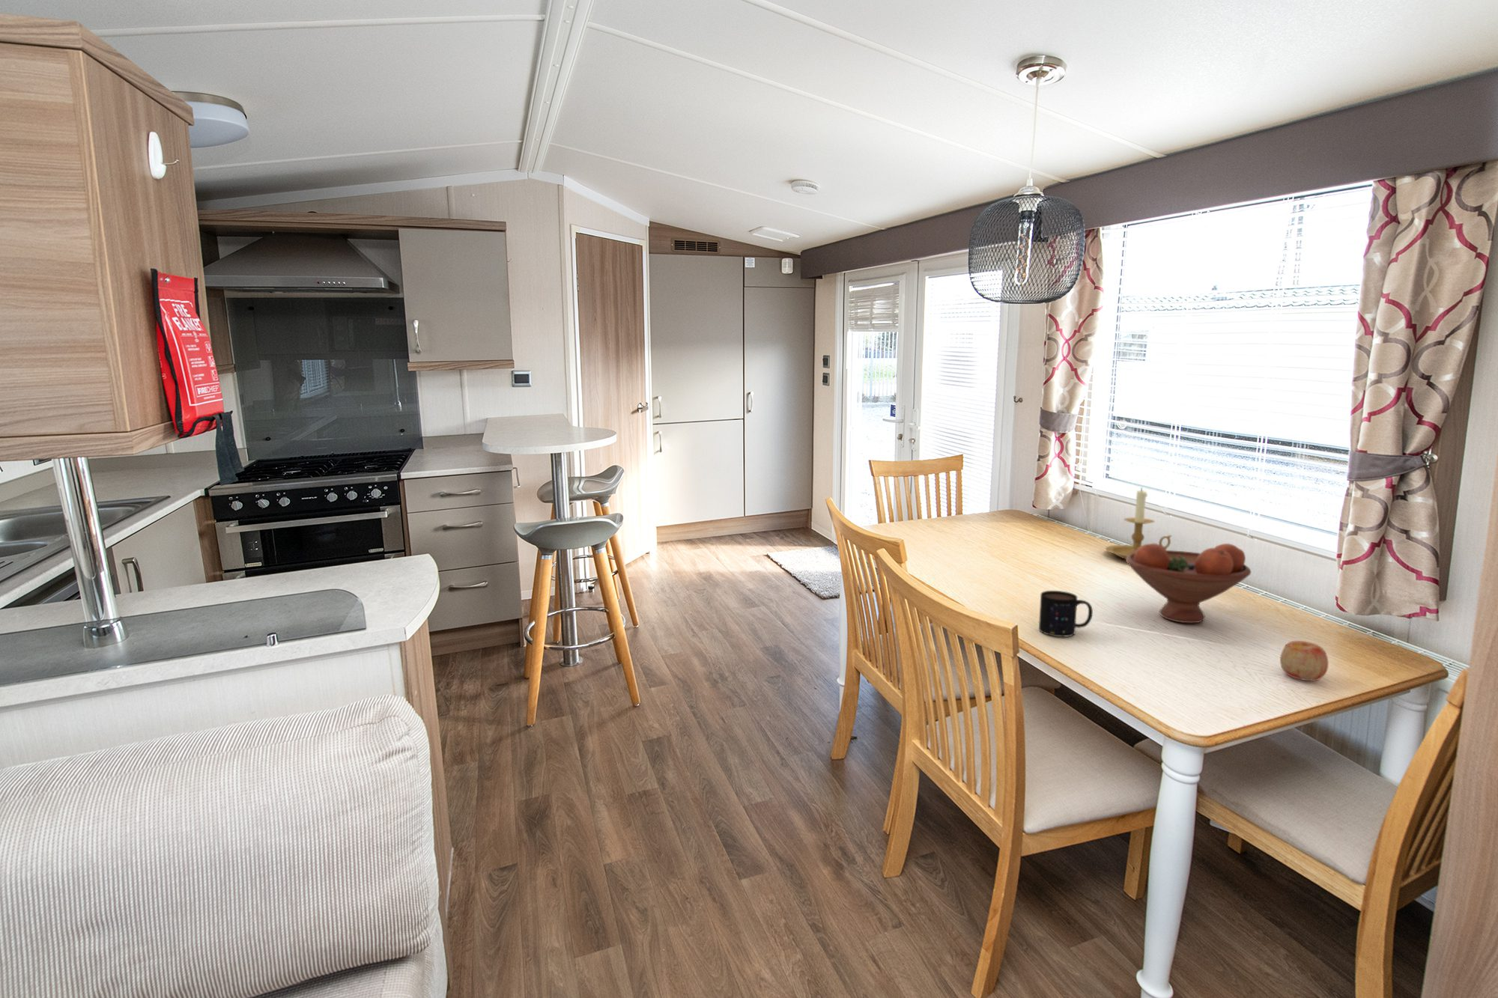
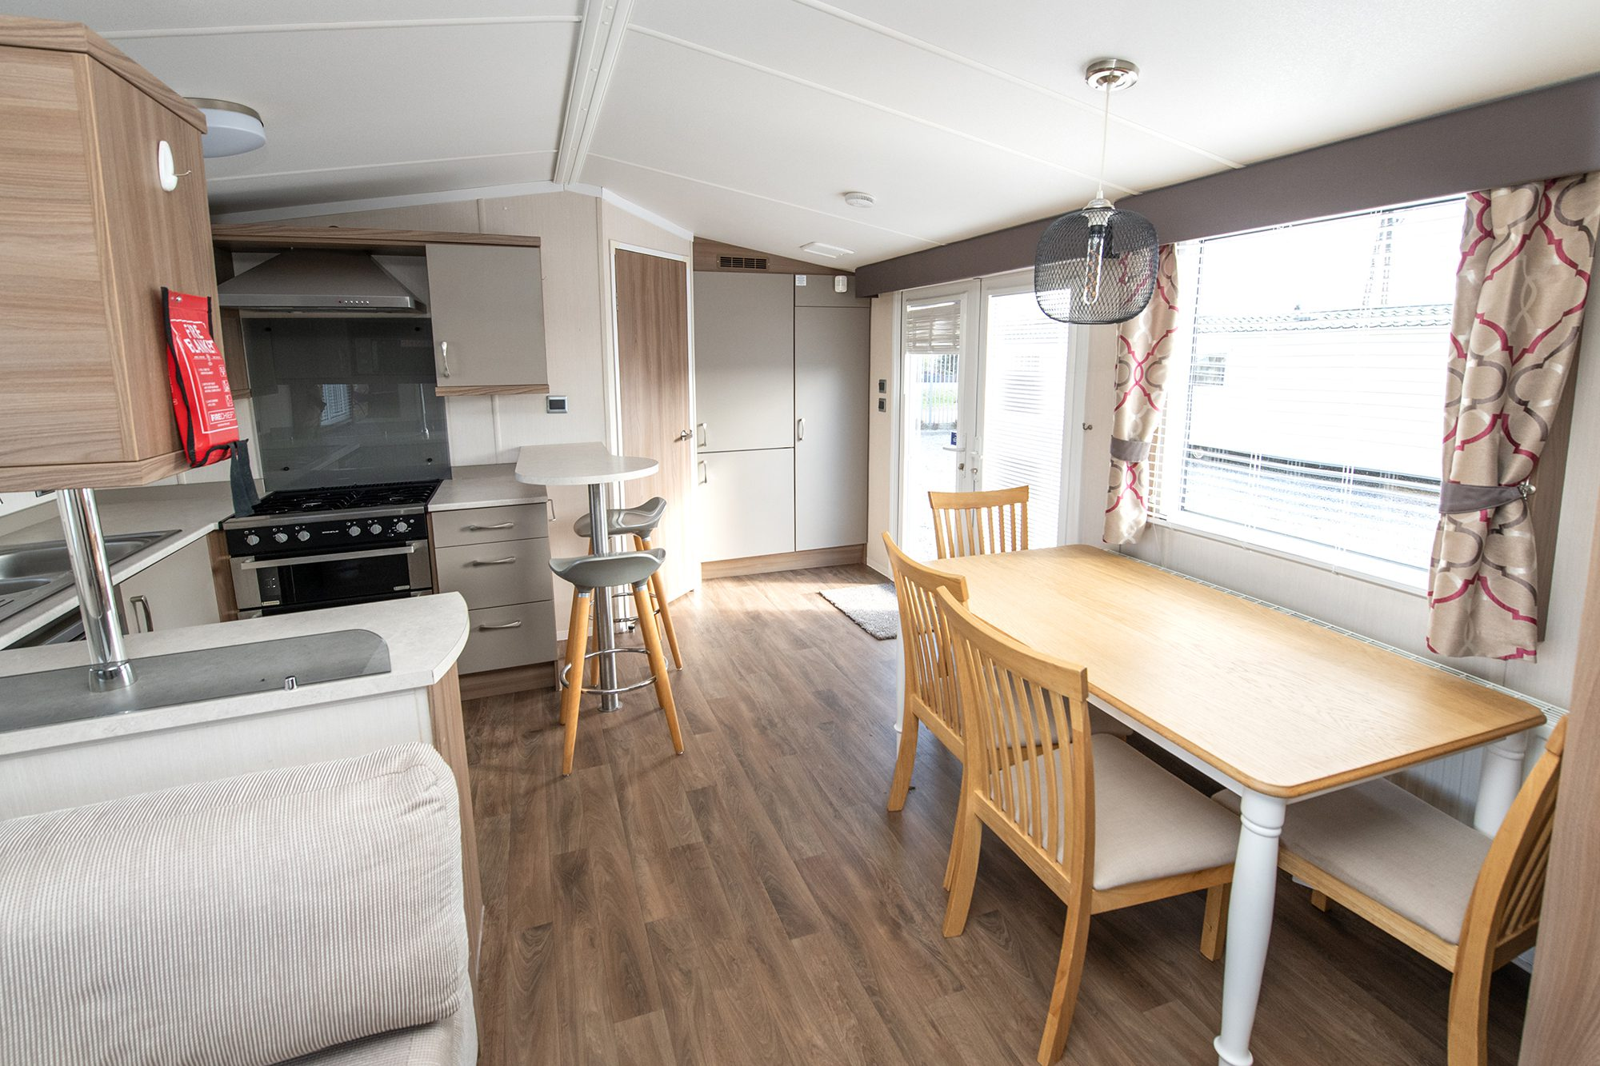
- apple [1280,640,1330,682]
- candle holder [1105,488,1172,560]
- mug [1038,590,1094,638]
- fruit bowl [1125,542,1252,625]
